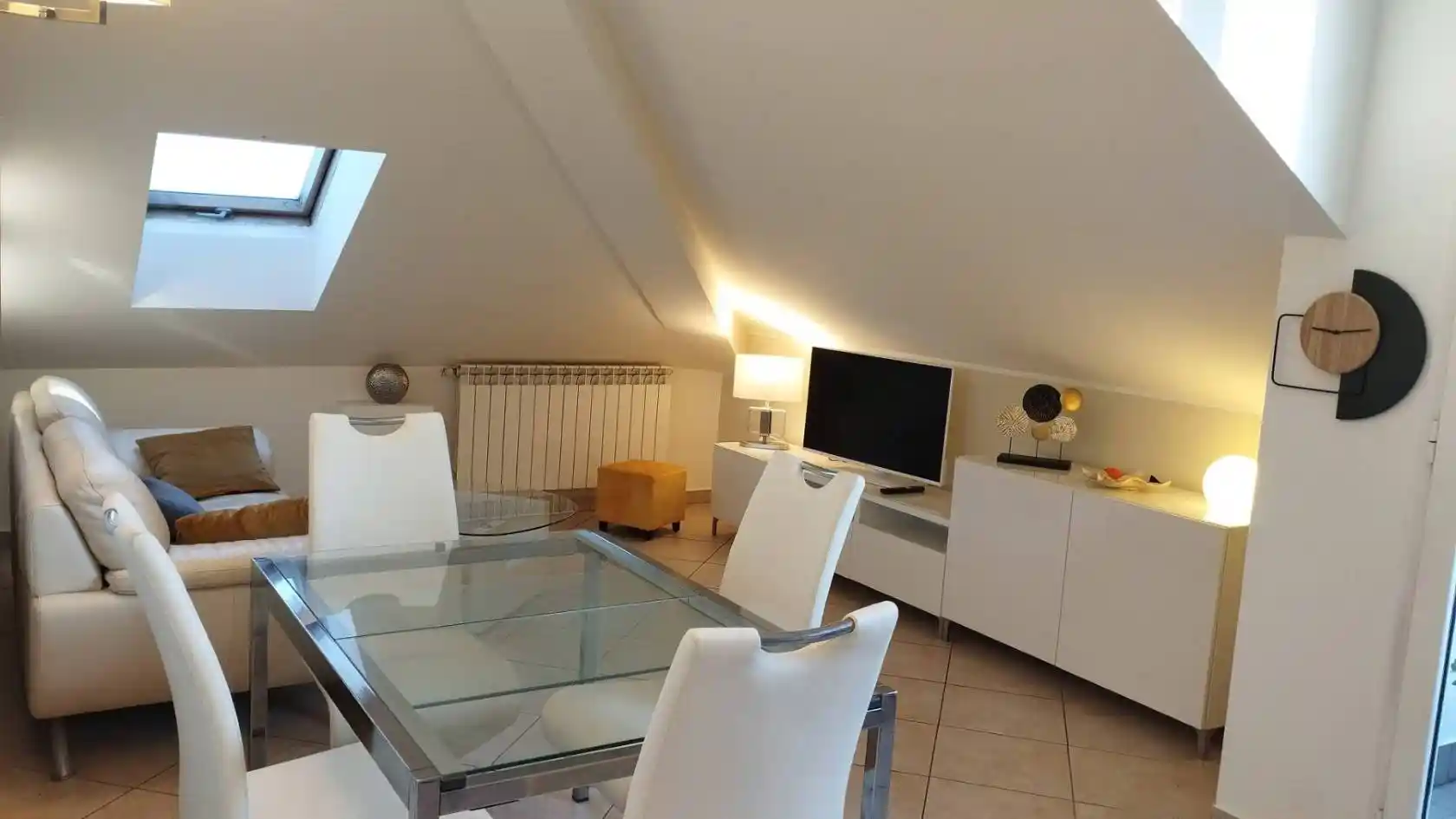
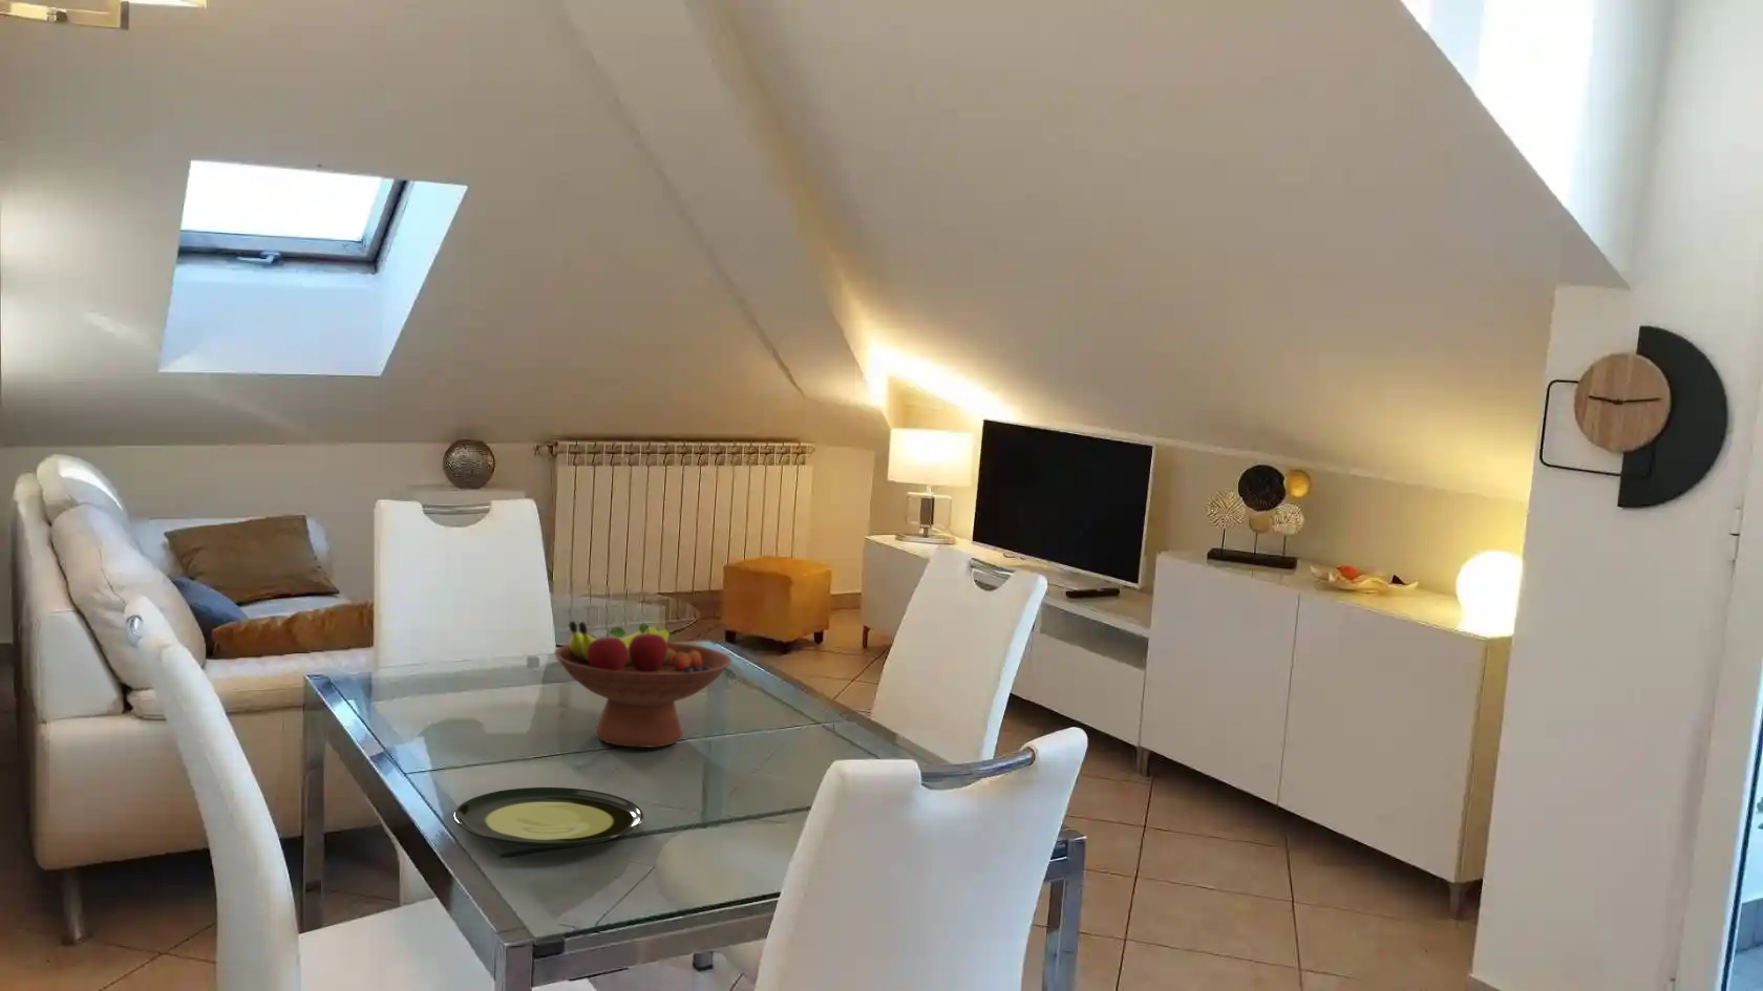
+ fruit bowl [553,620,733,749]
+ plate [453,787,645,848]
